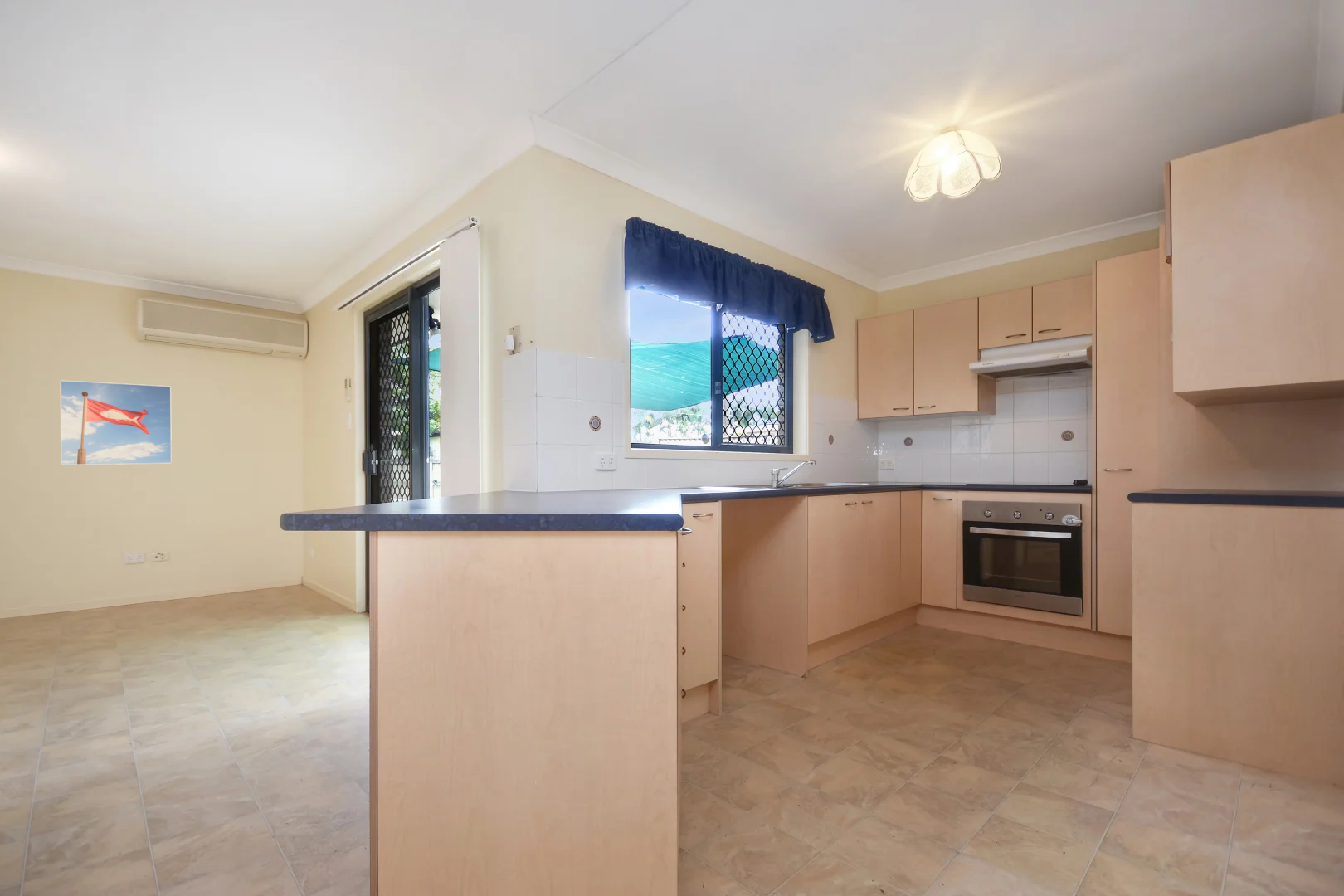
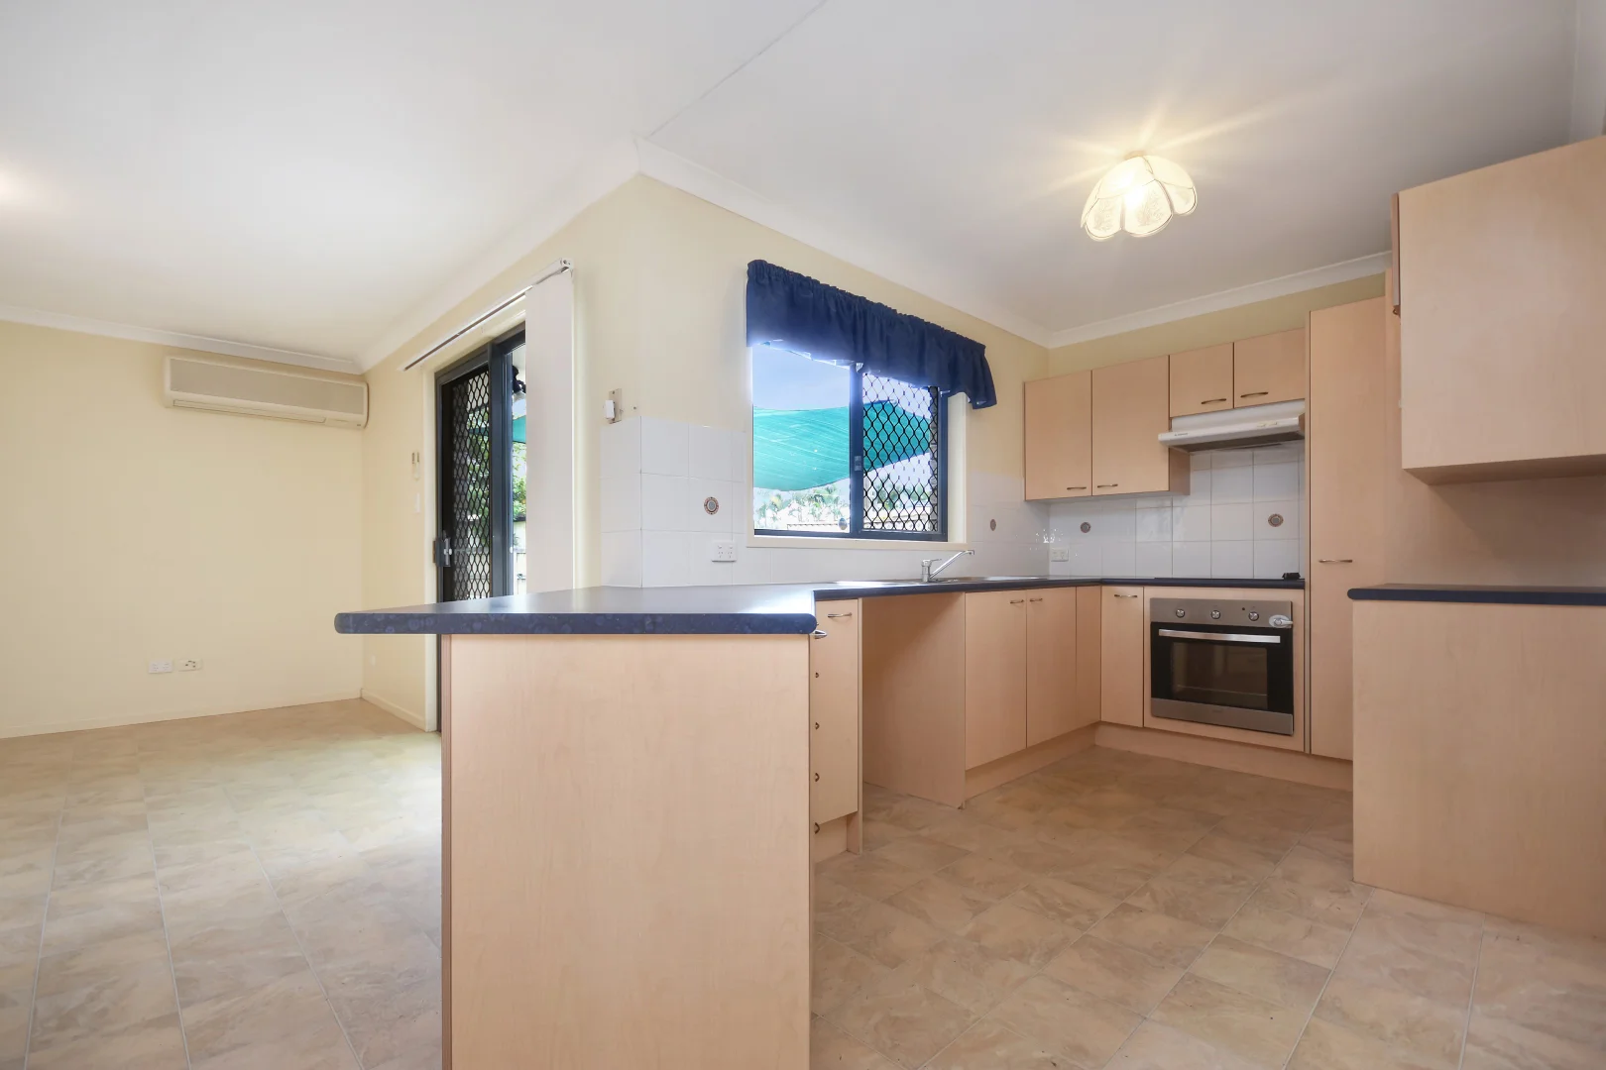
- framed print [60,380,173,466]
